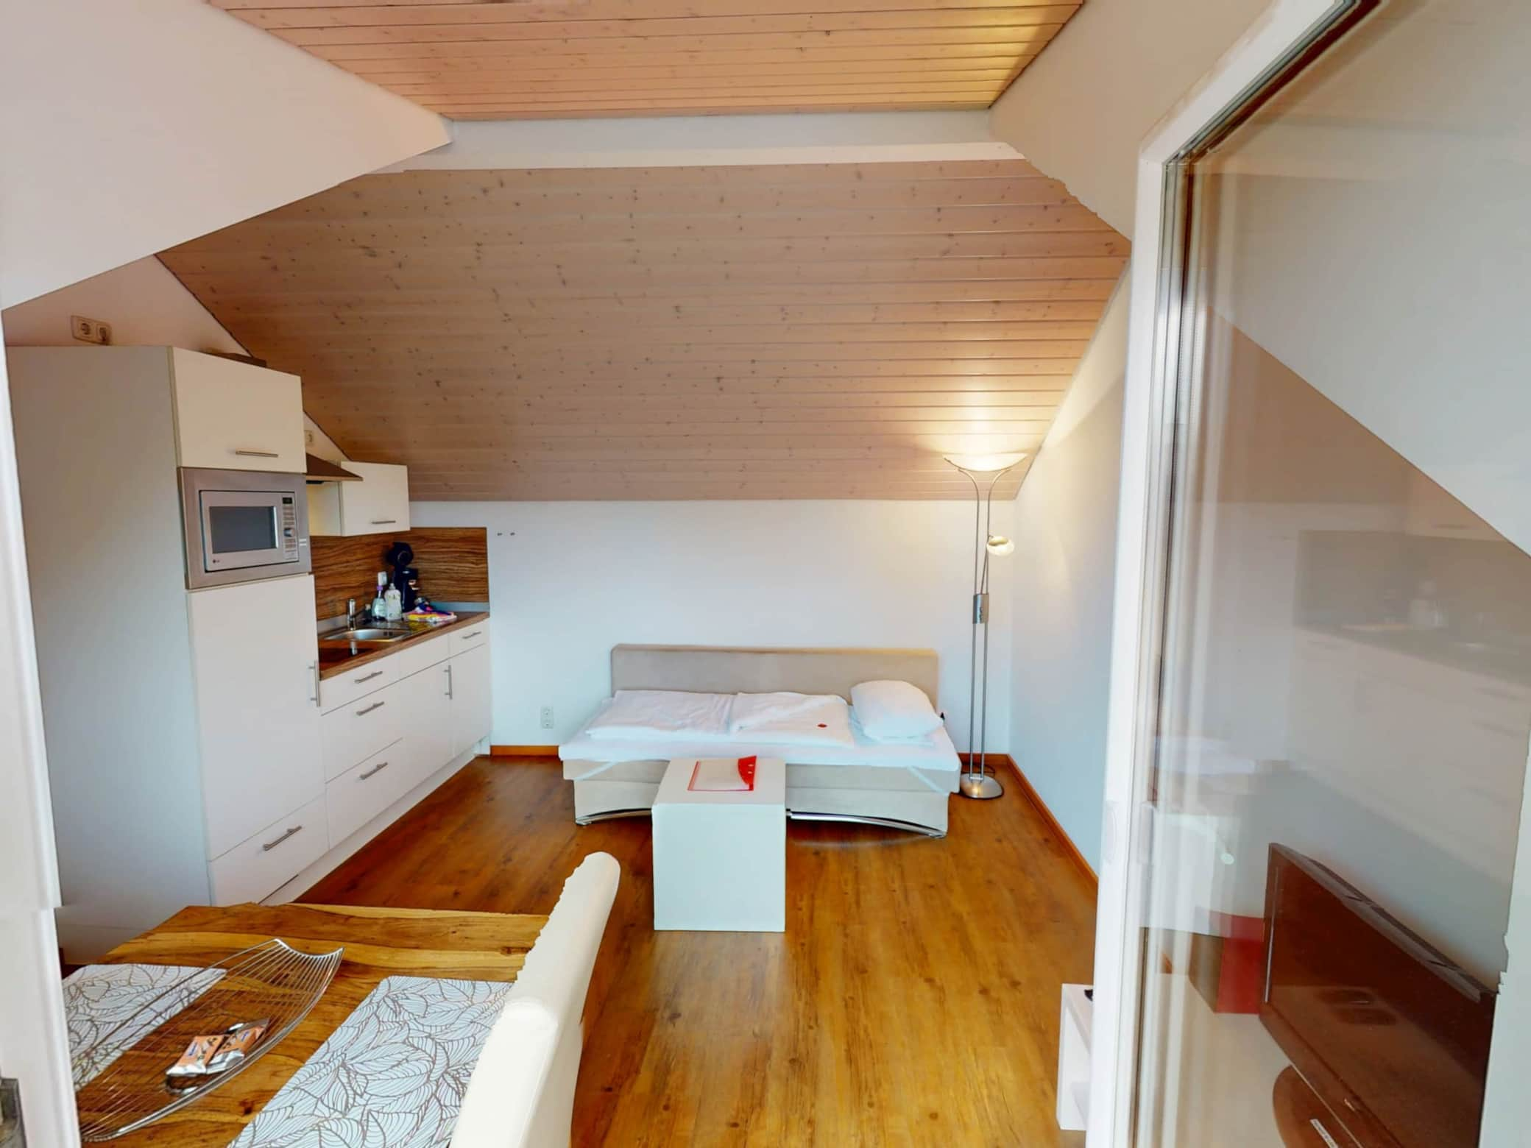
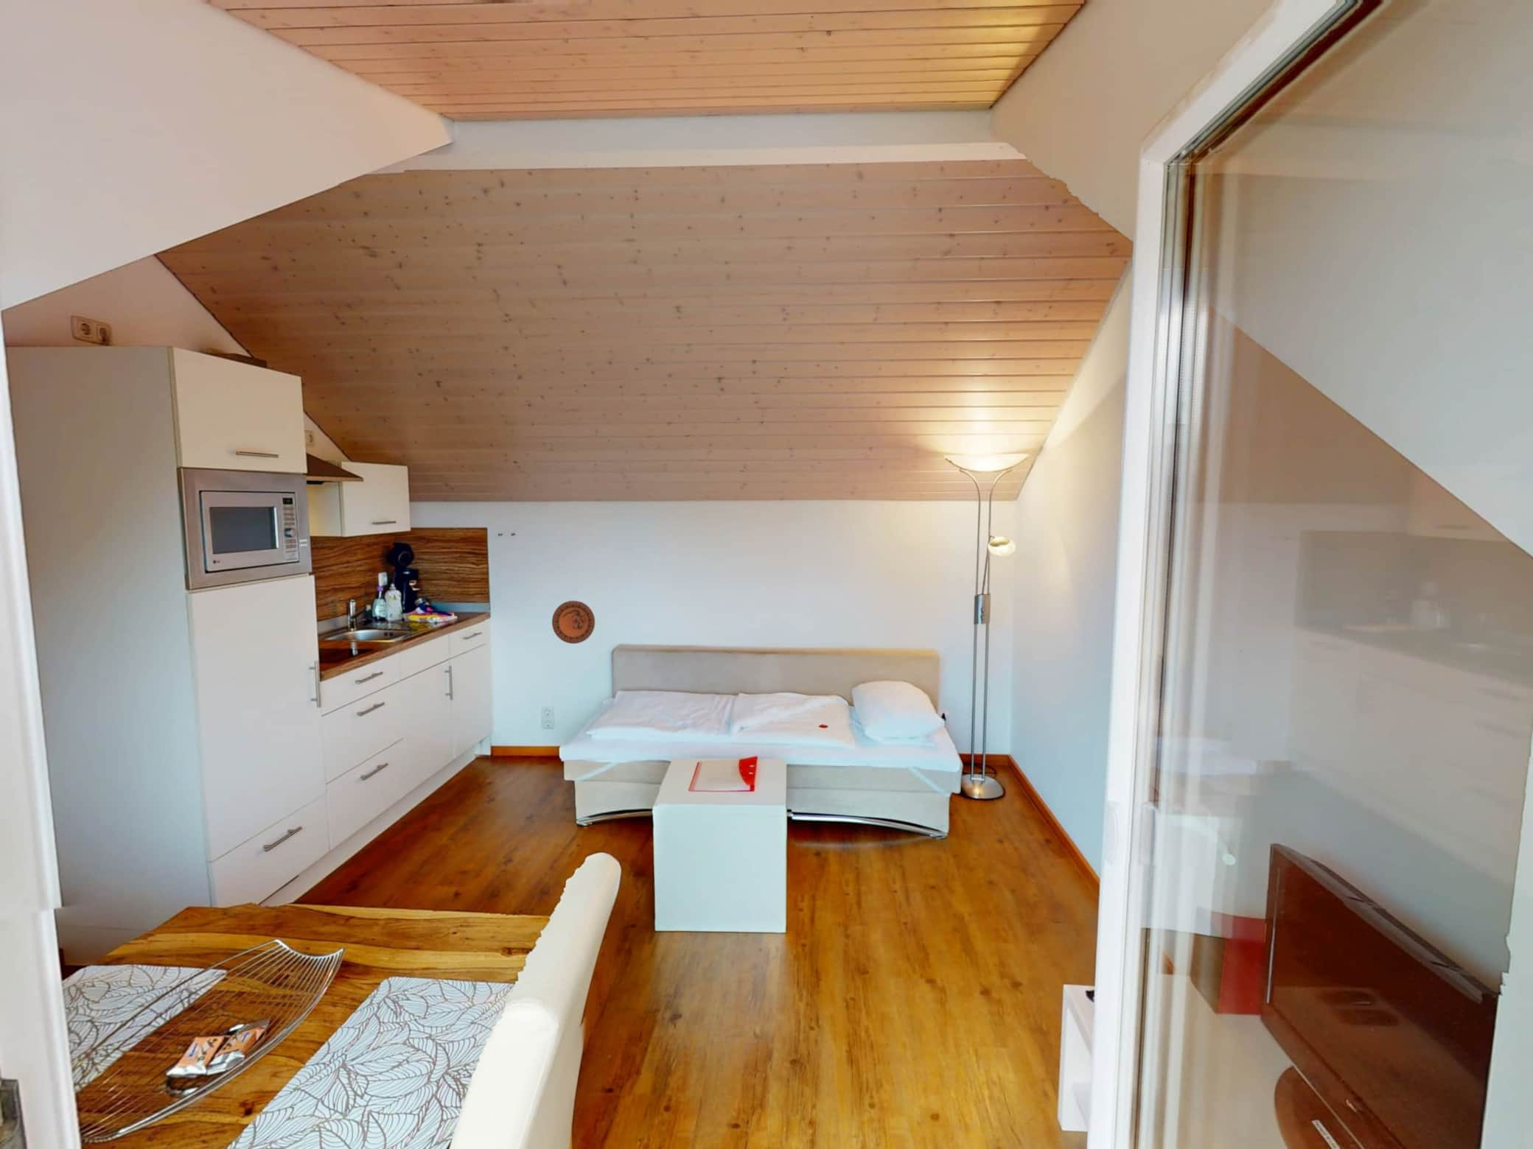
+ decorative plate [552,600,595,645]
